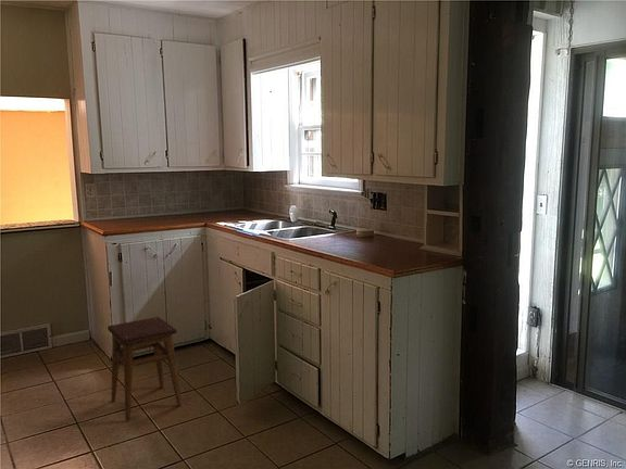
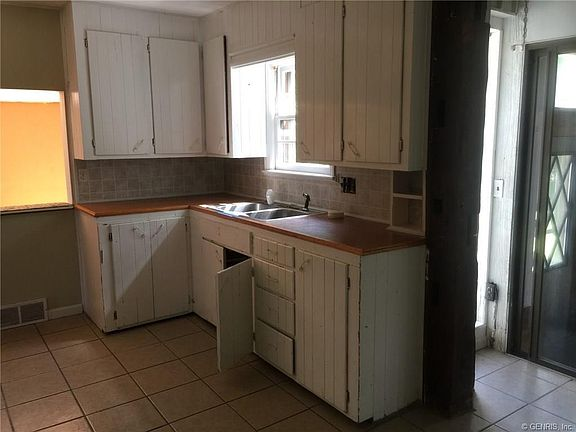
- stool [107,316,183,422]
